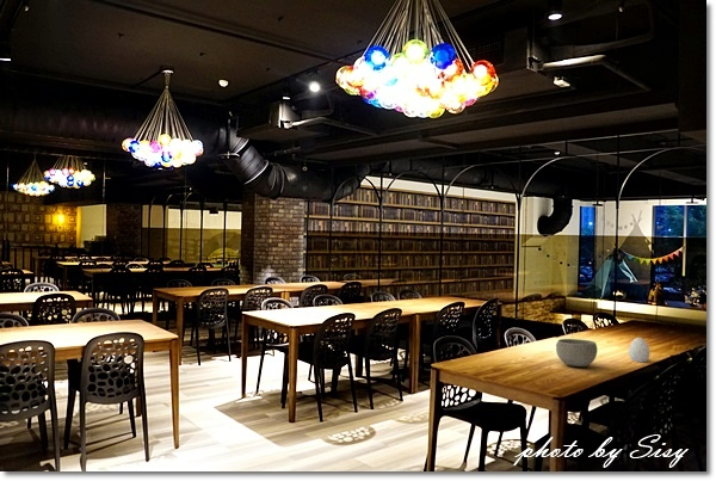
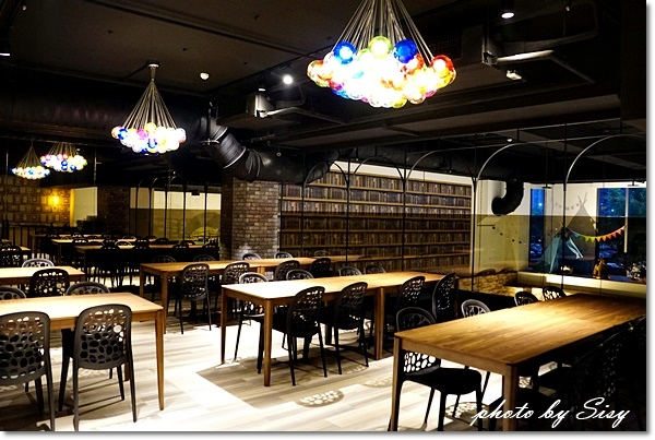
- bowl [555,338,598,368]
- decorative egg [628,337,650,363]
